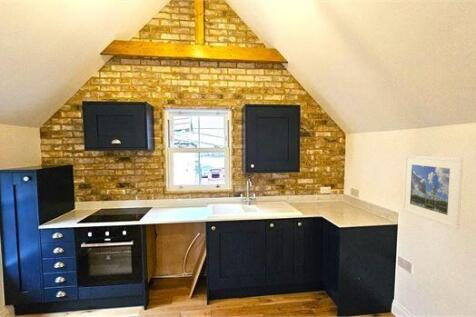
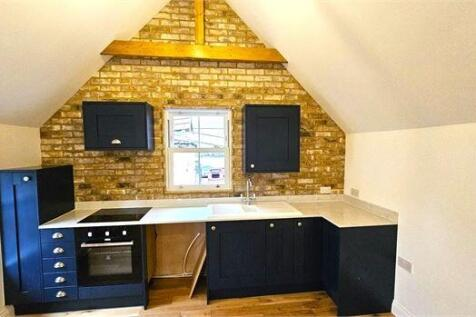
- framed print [401,154,464,230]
